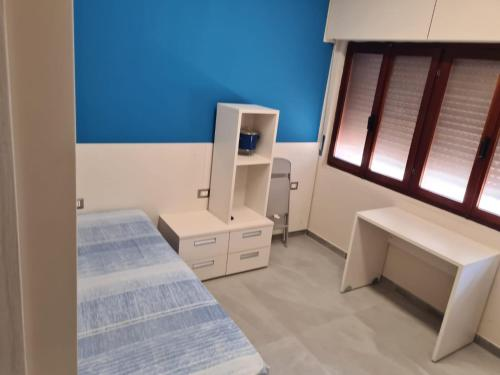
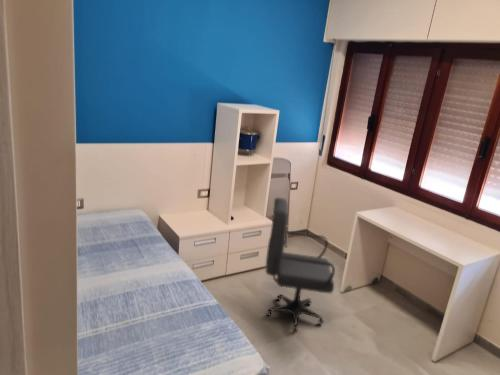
+ office chair [265,197,336,333]
